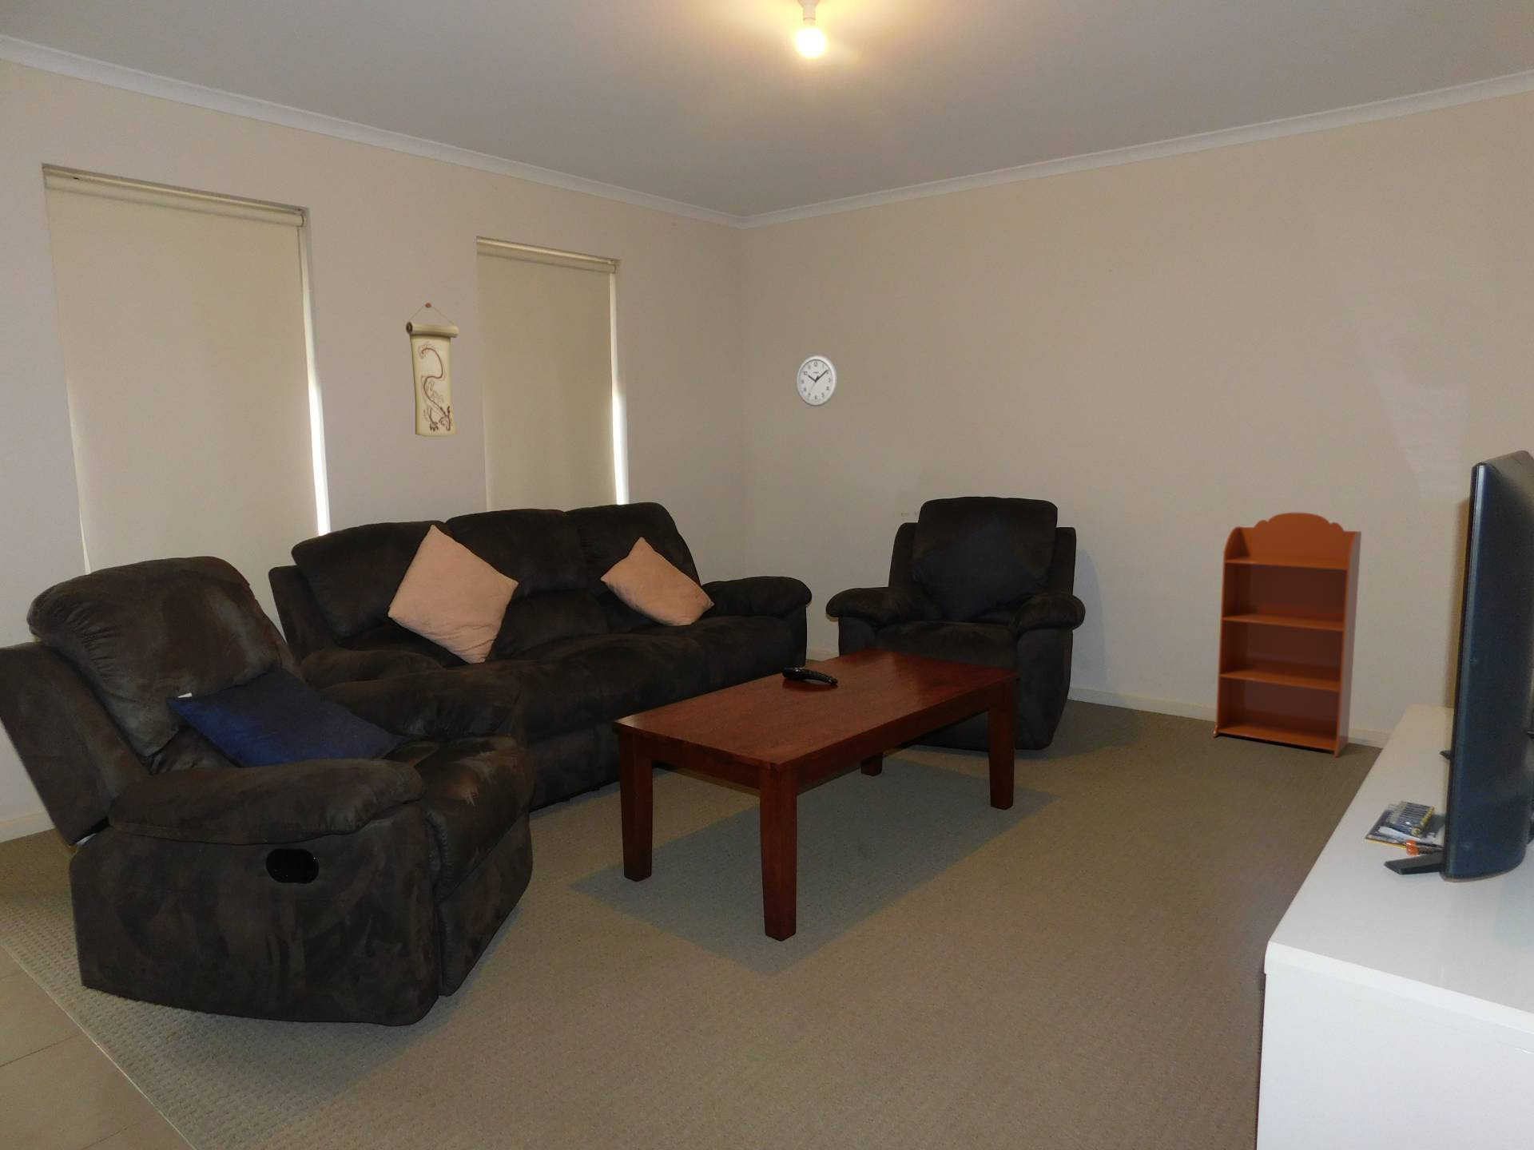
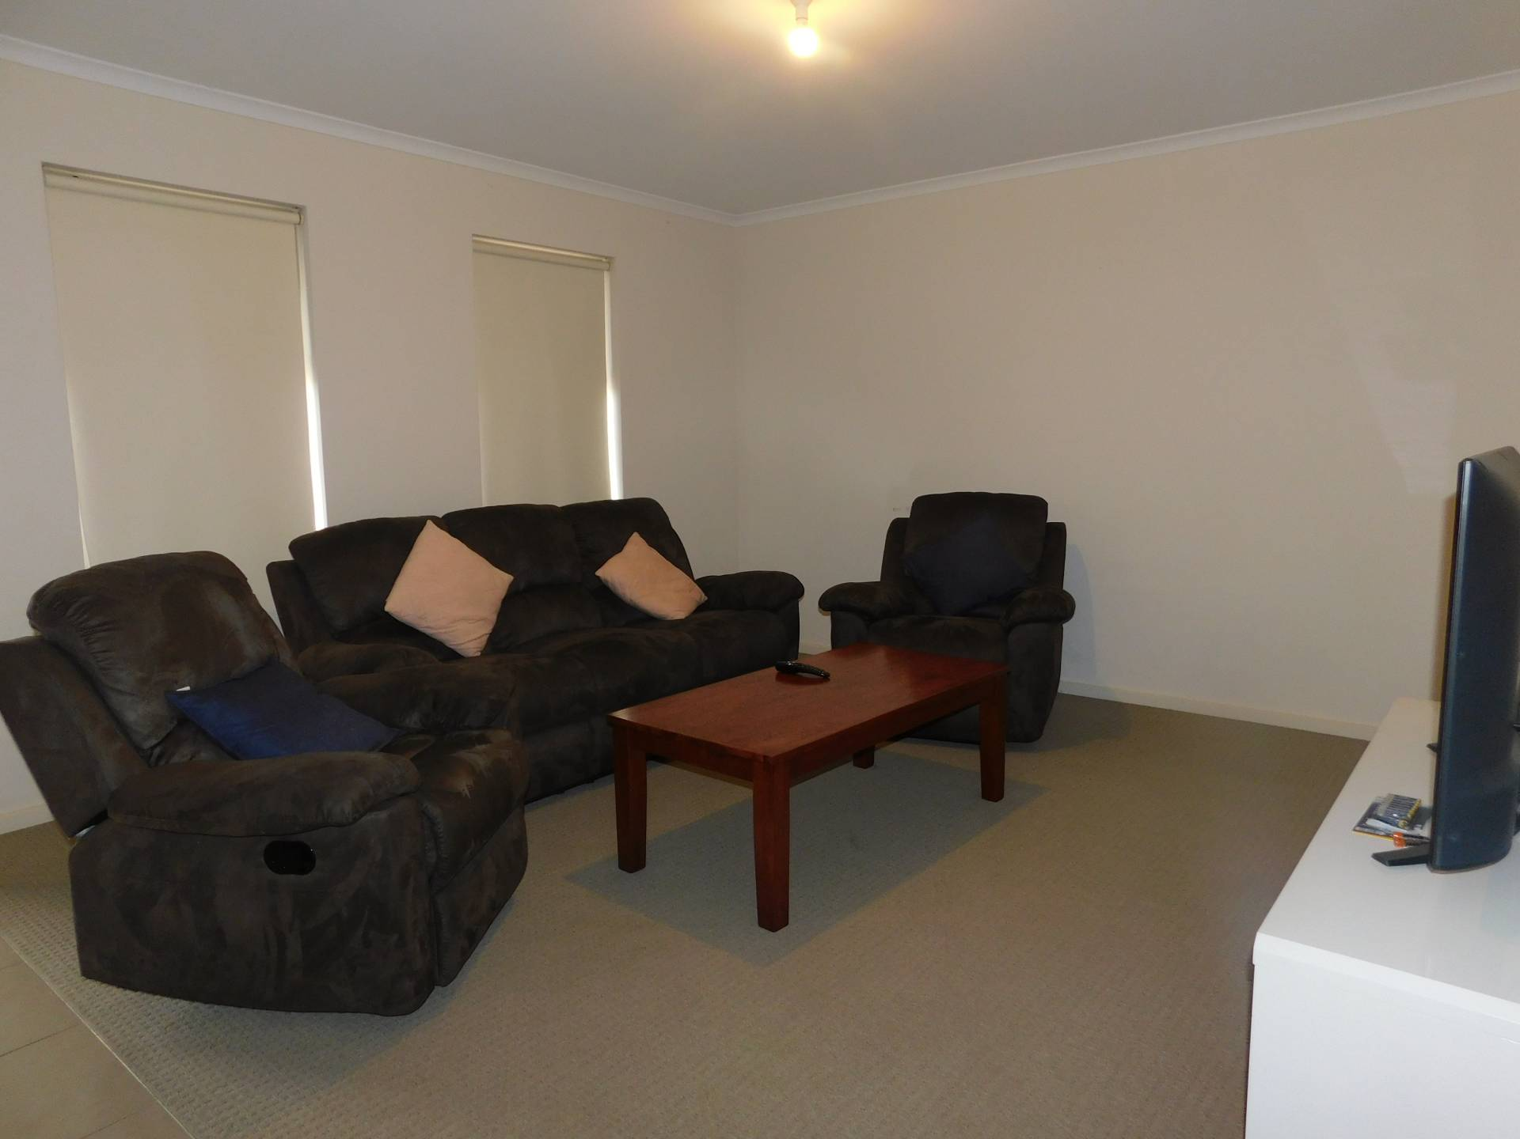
- wall scroll [405,302,459,437]
- bookcase [1211,512,1362,757]
- wall clock [795,355,838,407]
